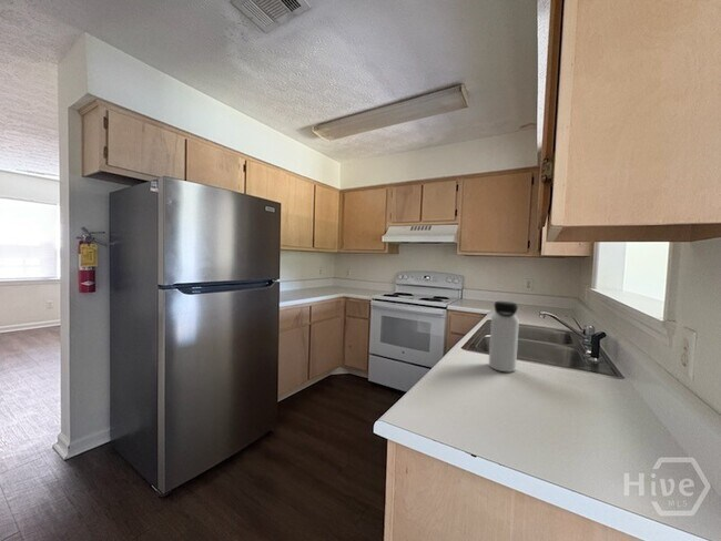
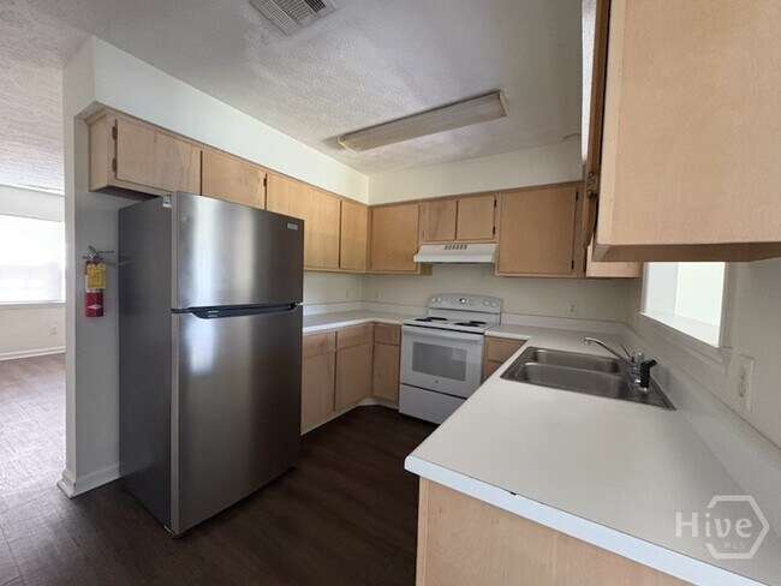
- water bottle [488,300,520,374]
